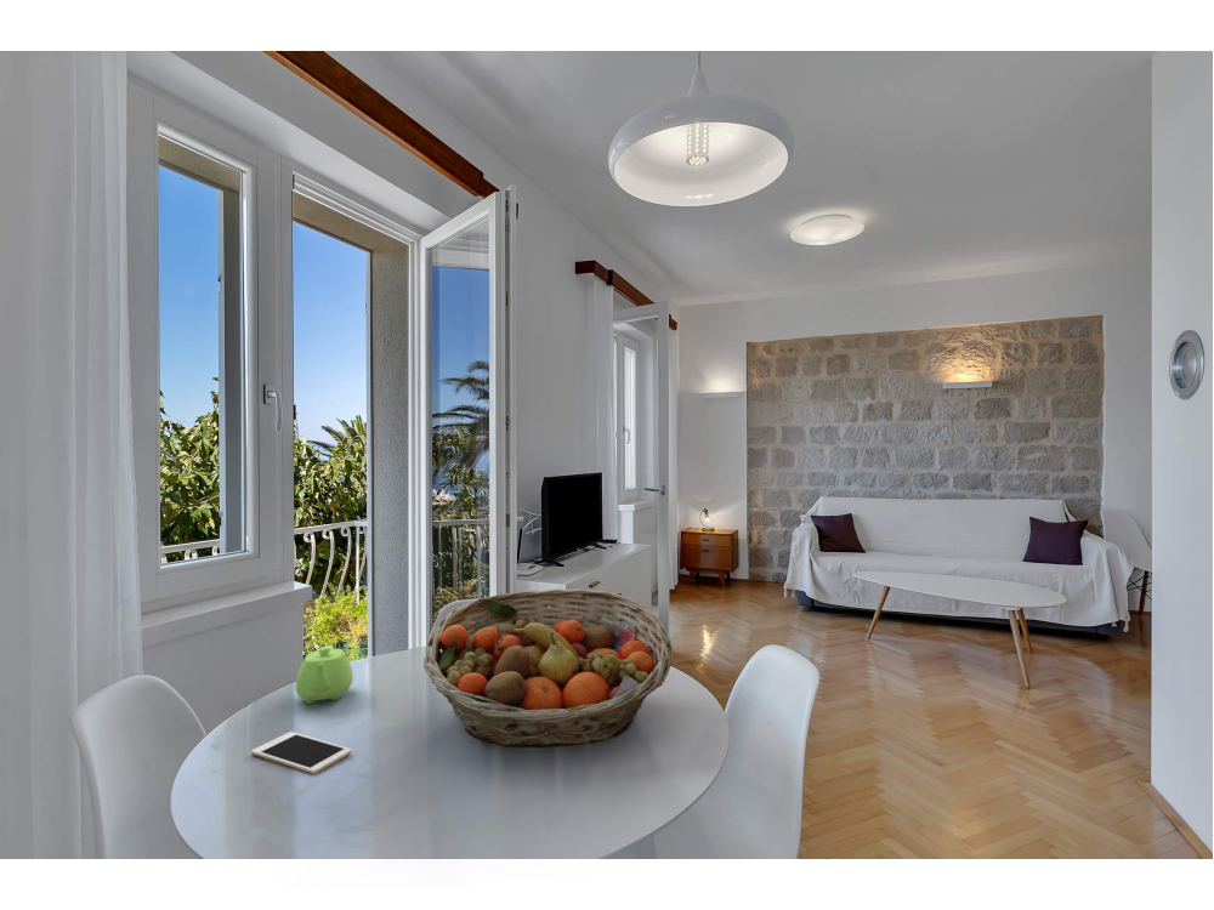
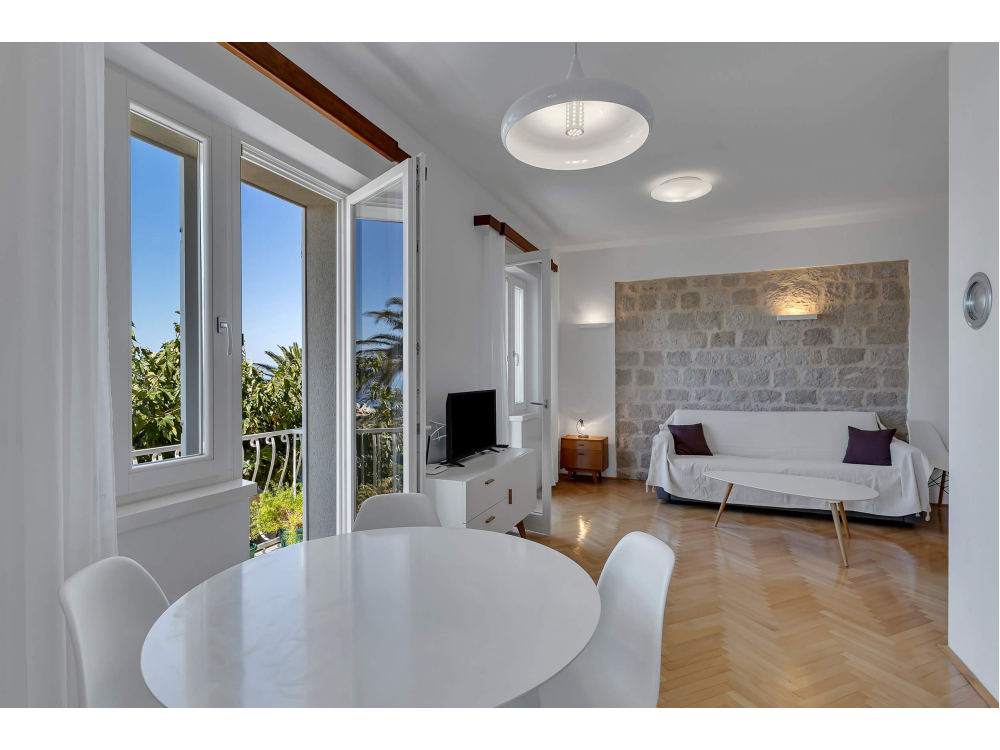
- teapot [295,644,354,705]
- cell phone [250,730,353,775]
- fruit basket [422,587,674,749]
